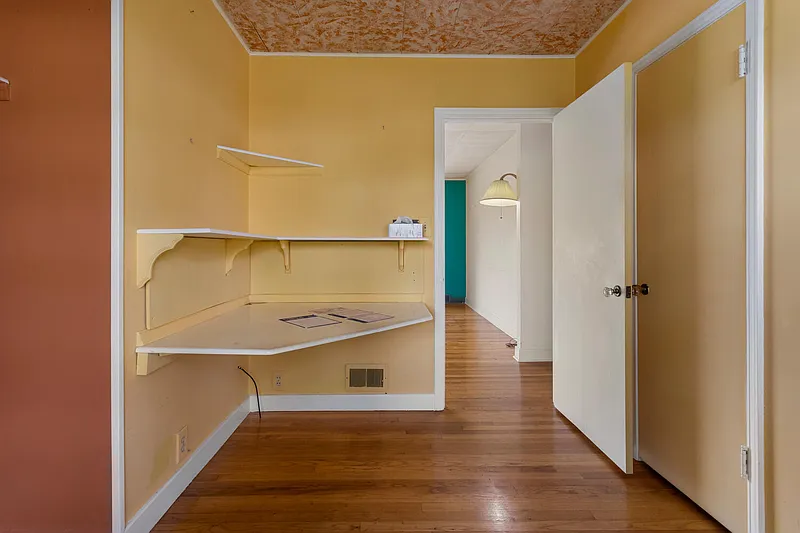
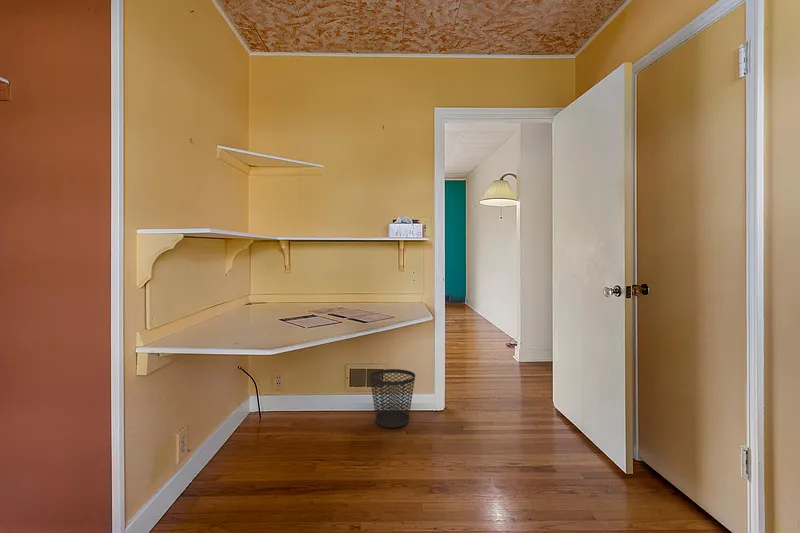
+ wastebasket [369,368,416,429]
